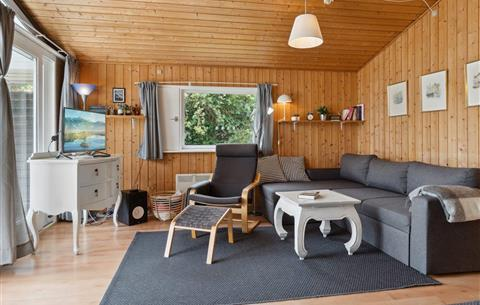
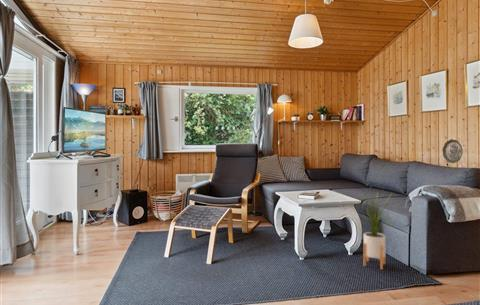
+ house plant [349,184,396,270]
+ decorative plate [441,138,464,164]
